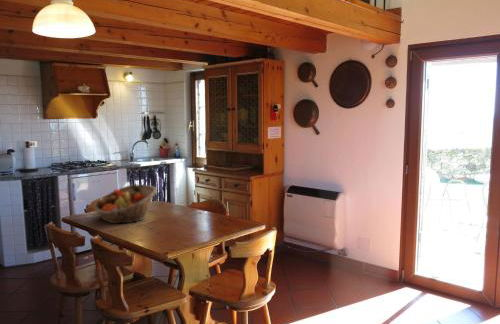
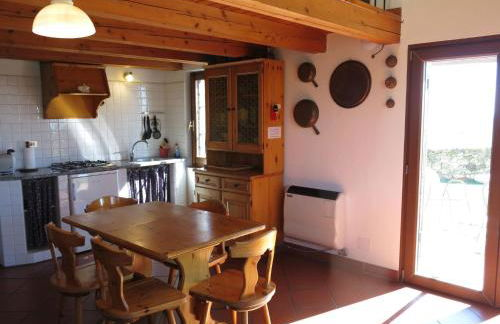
- fruit basket [93,183,158,224]
